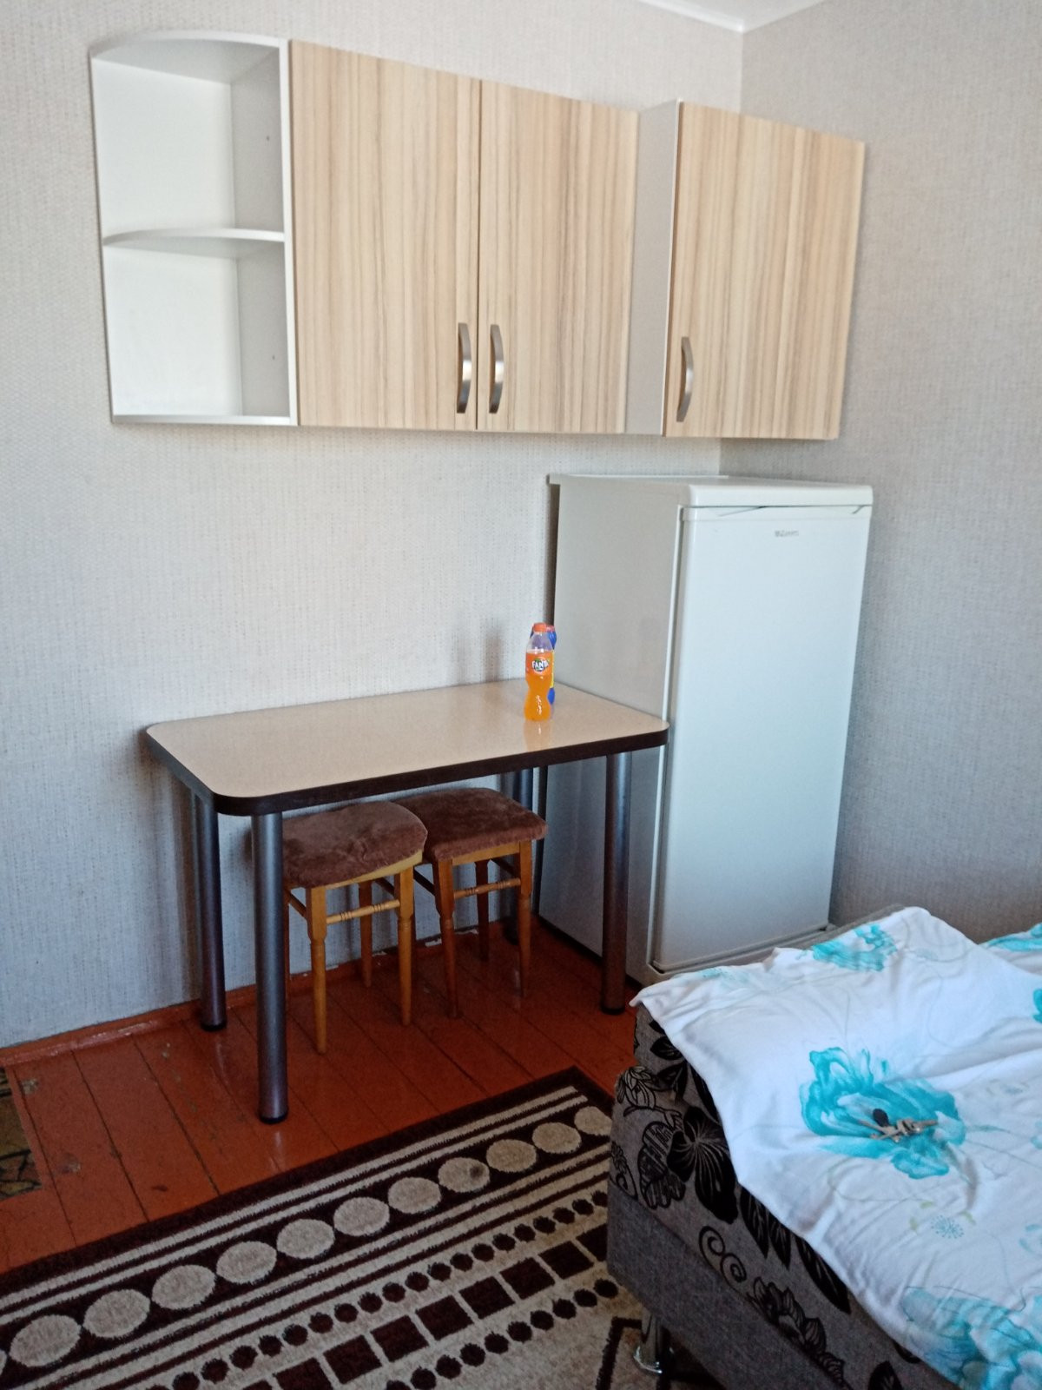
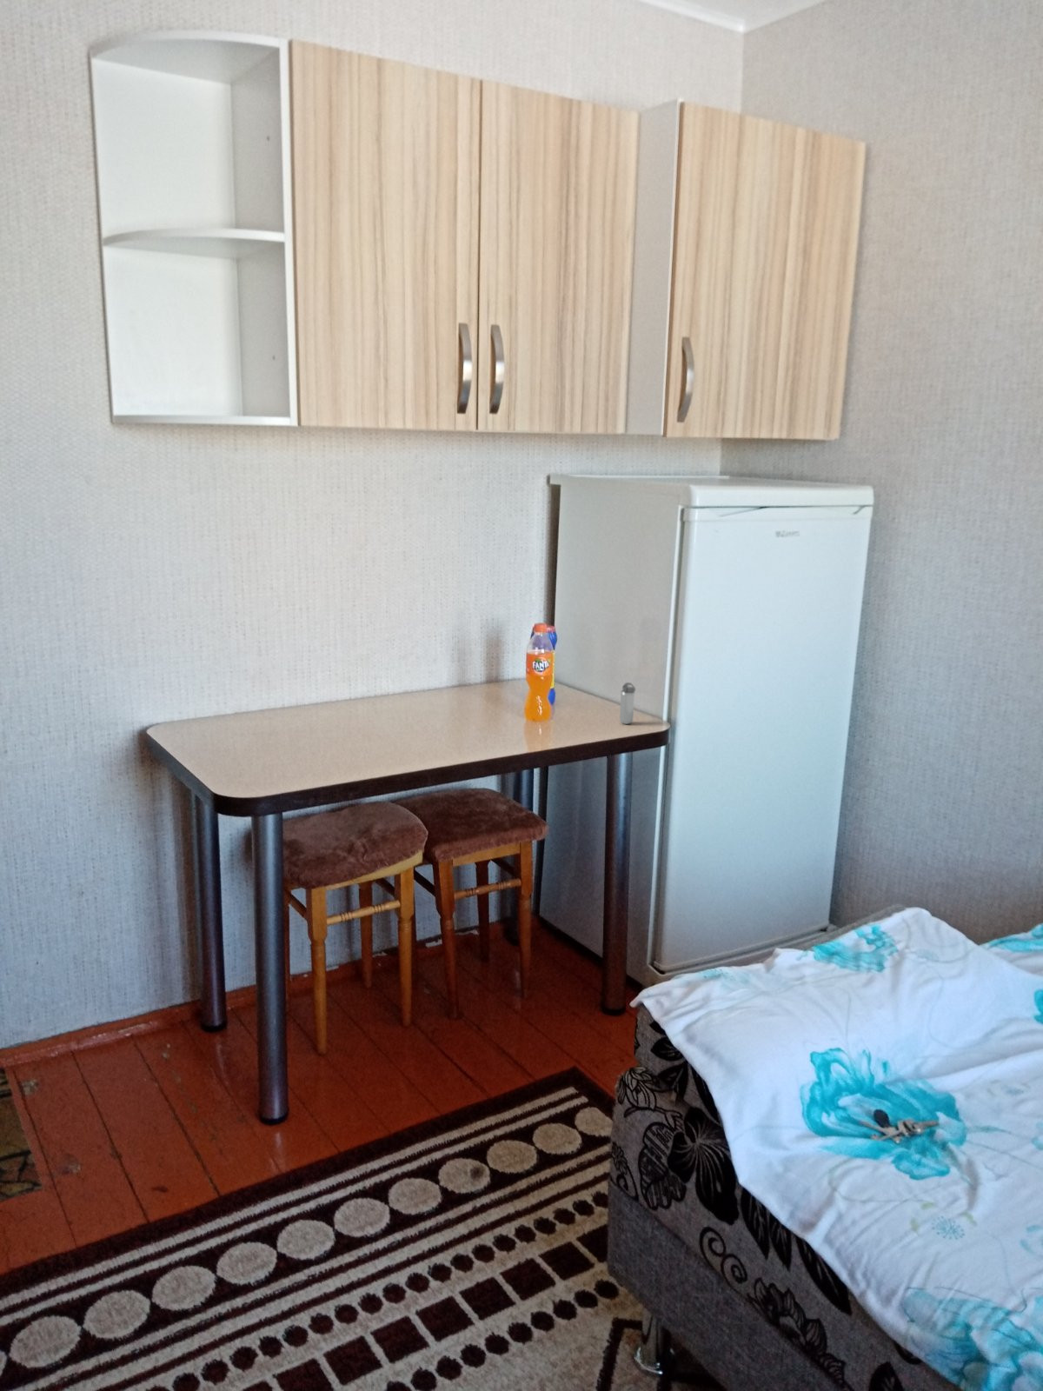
+ shaker [619,681,637,725]
